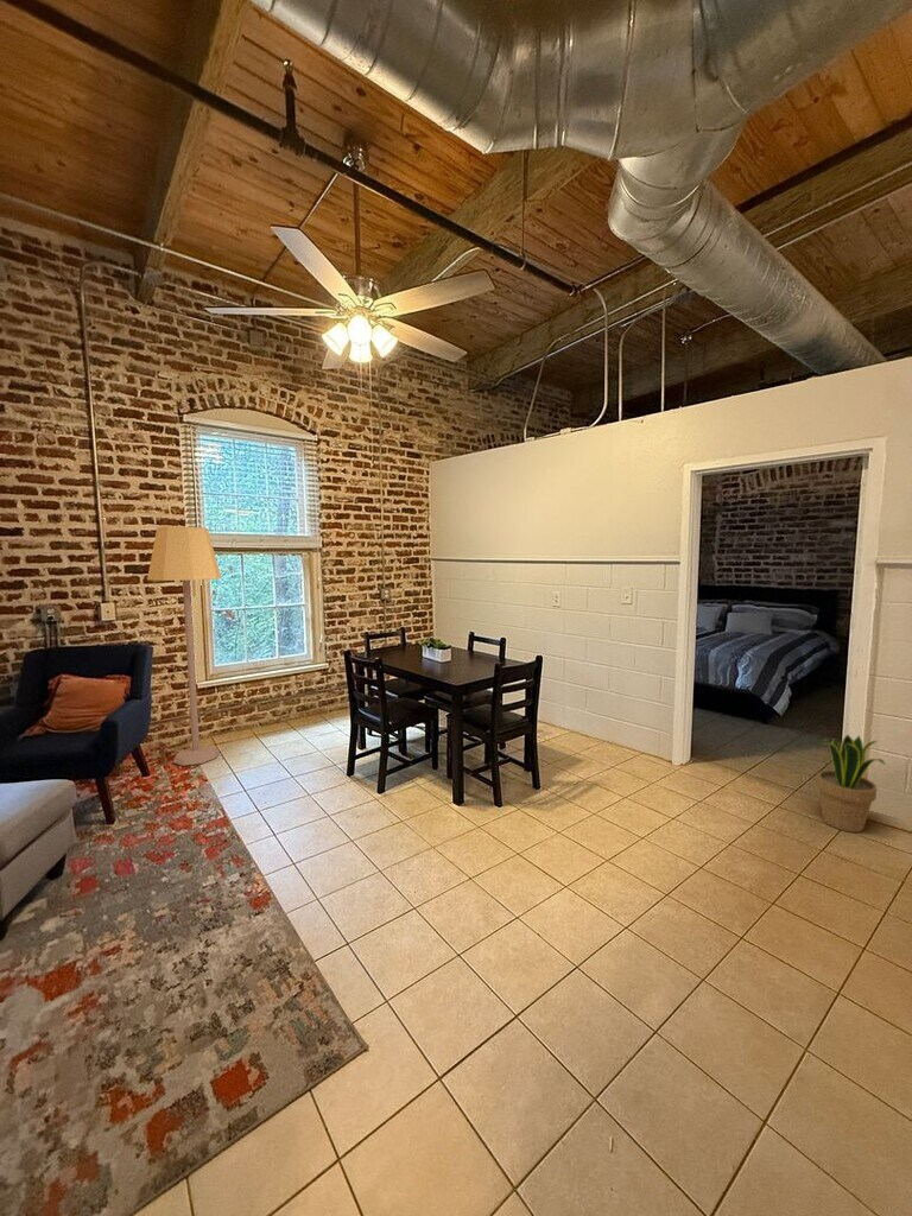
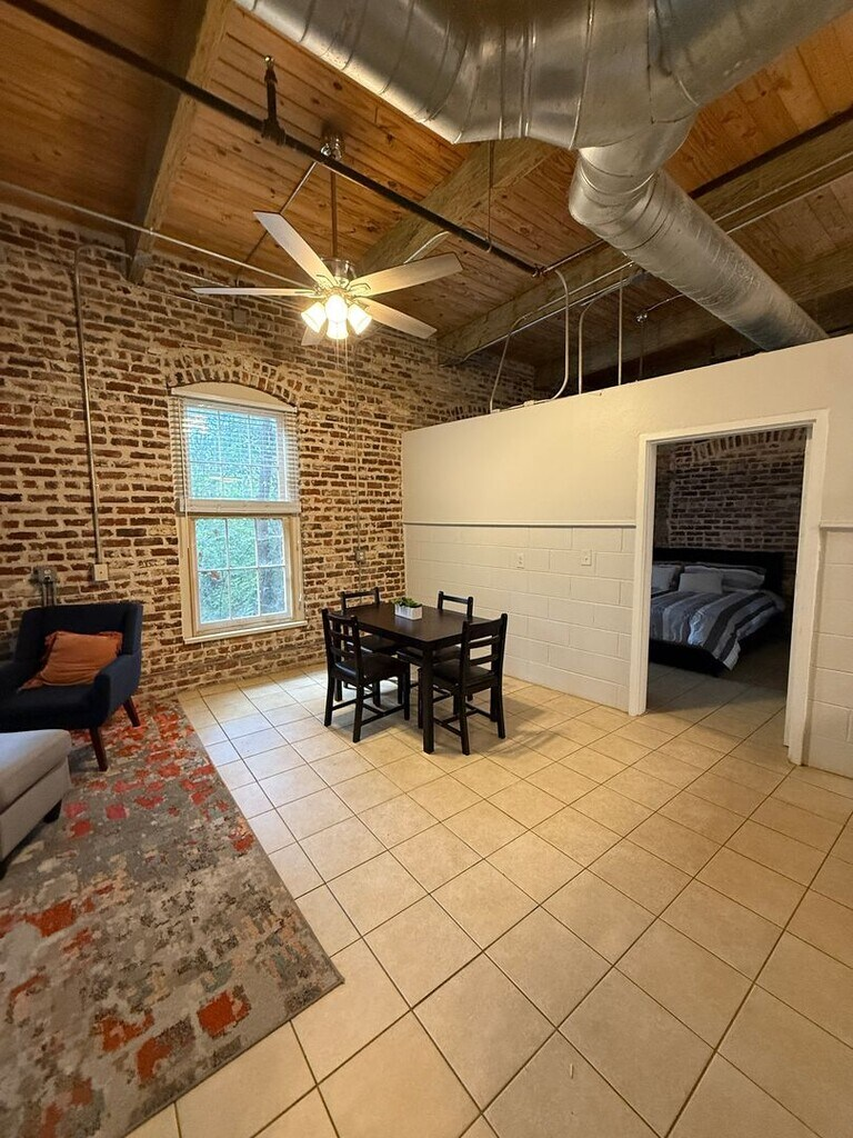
- potted plant [816,734,887,834]
- lamp [146,525,222,767]
